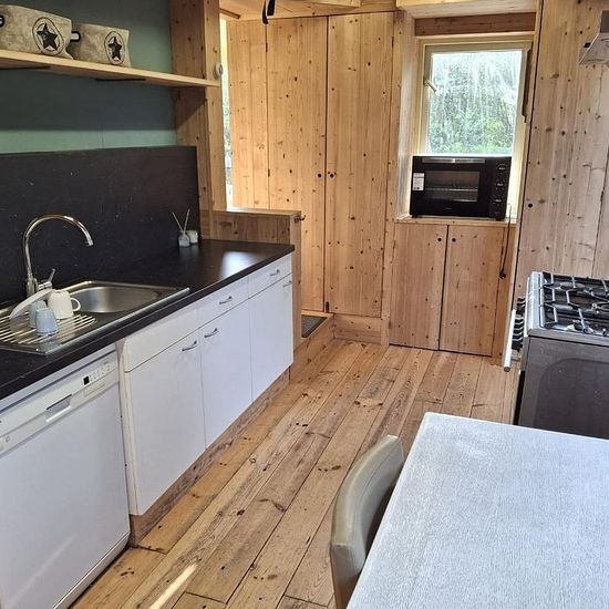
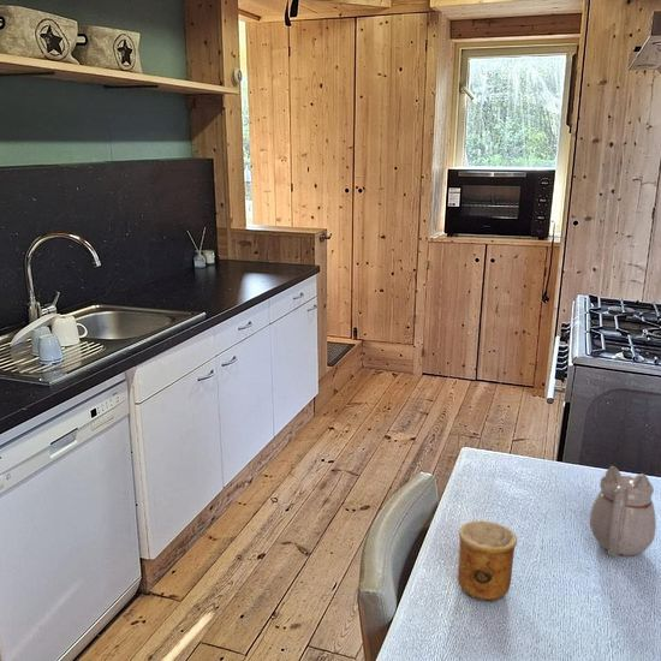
+ teapot [589,465,657,558]
+ cup [457,520,518,602]
